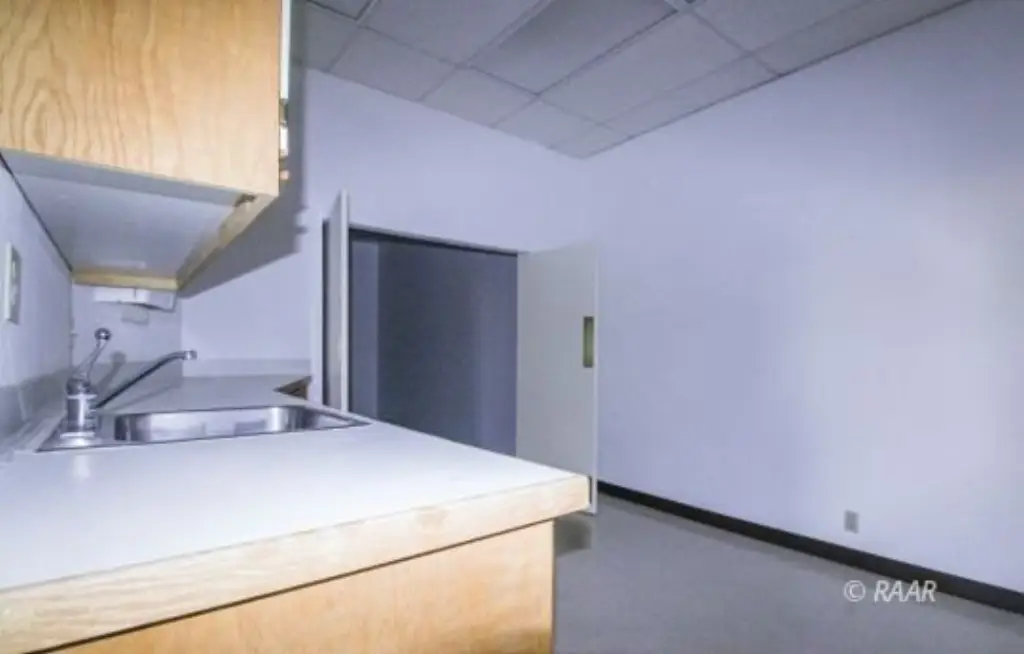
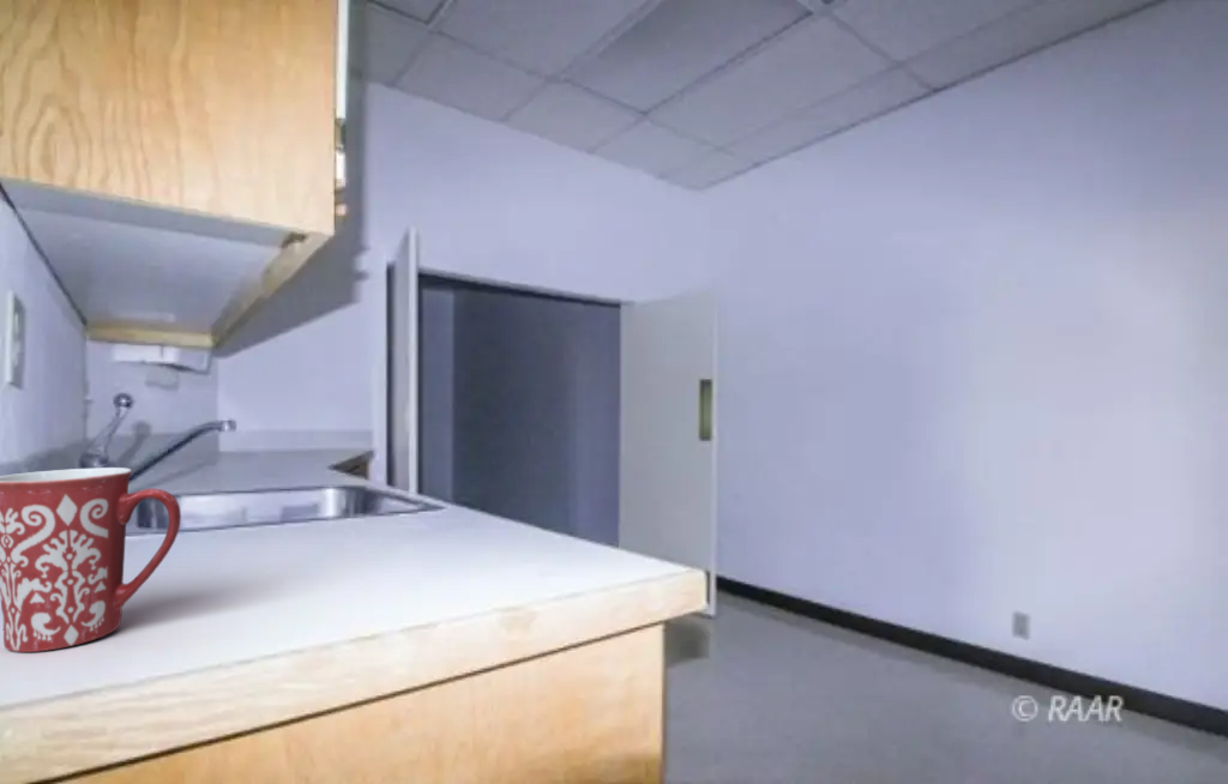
+ mug [0,466,182,653]
